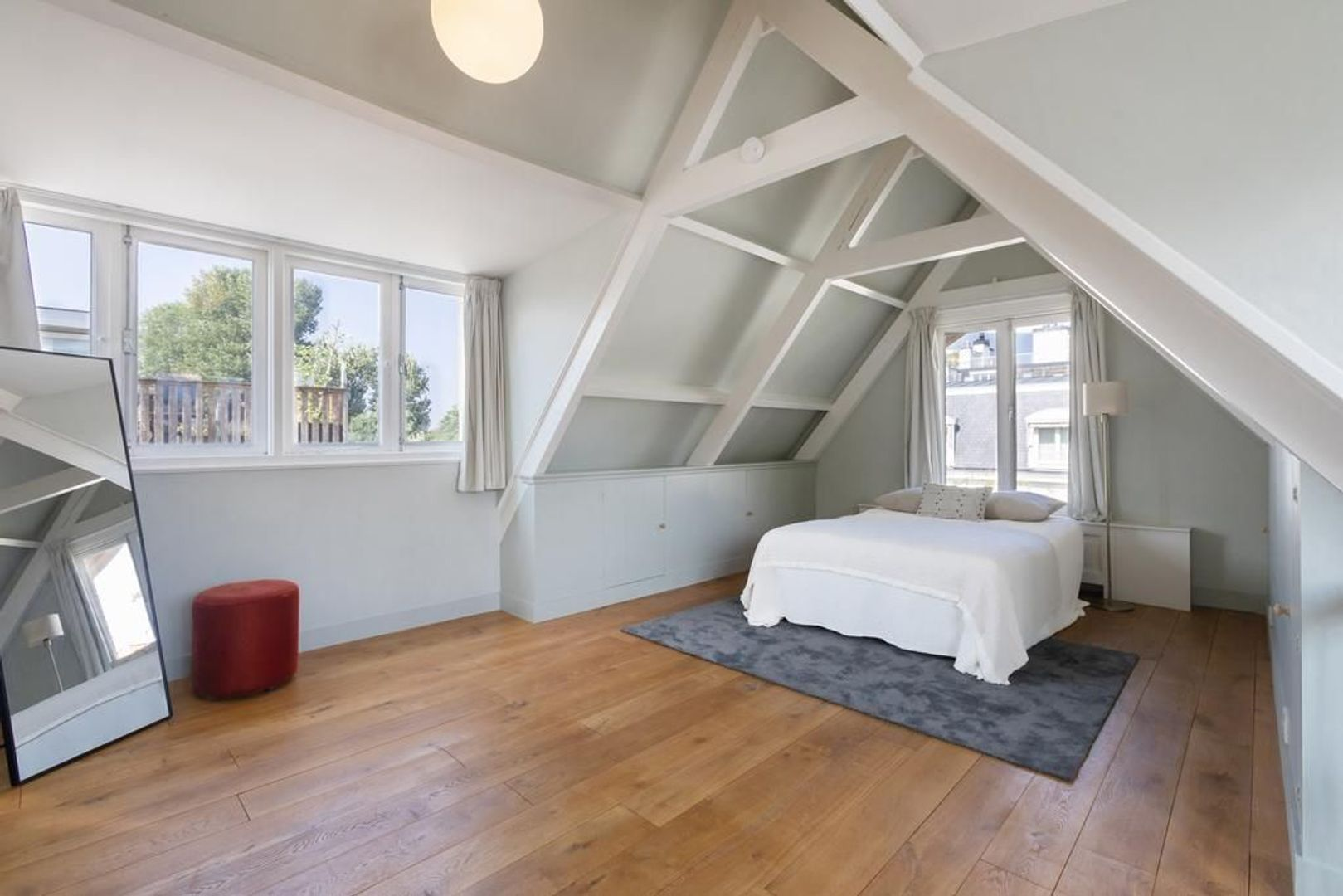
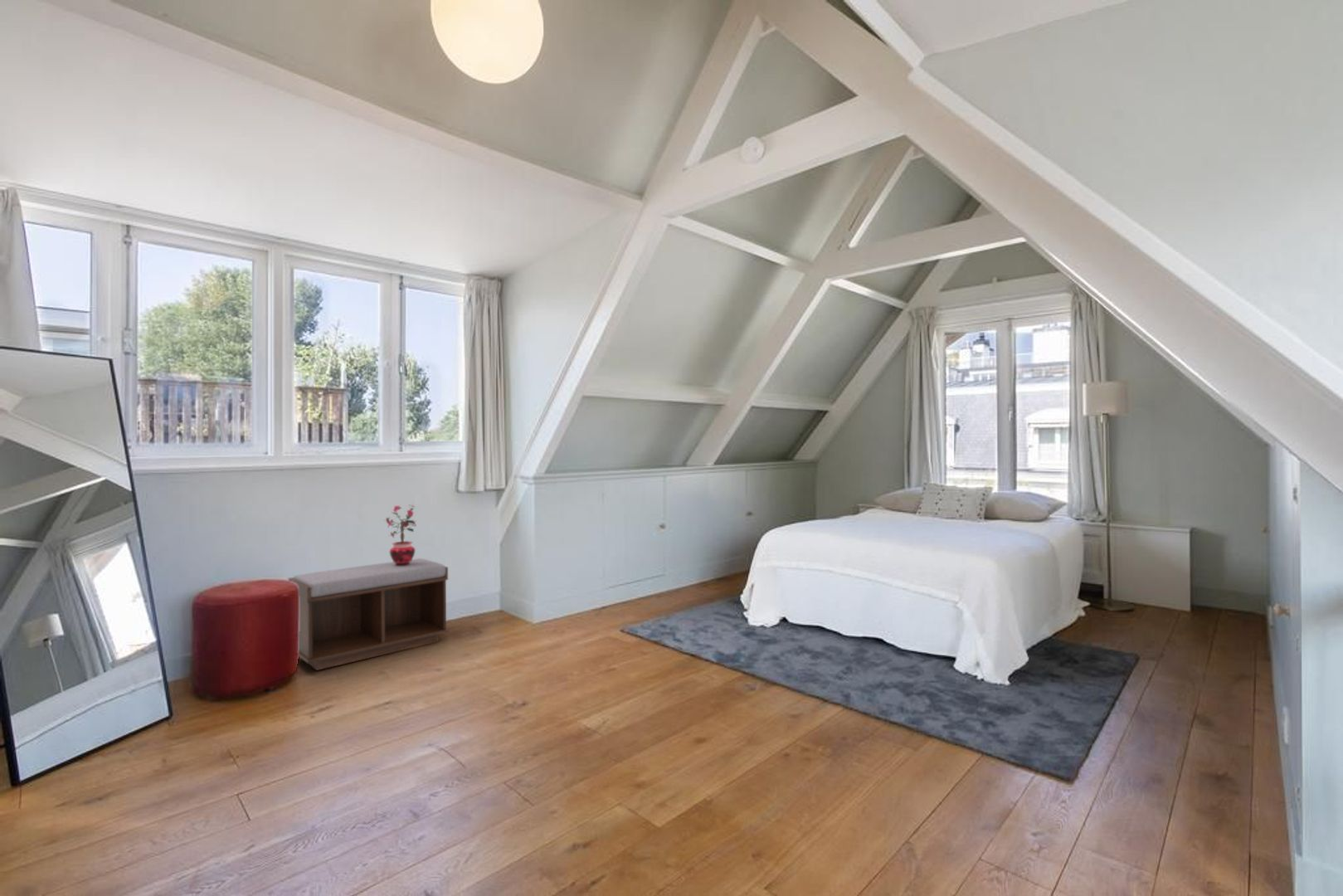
+ bench [288,558,450,671]
+ potted plant [384,503,417,566]
